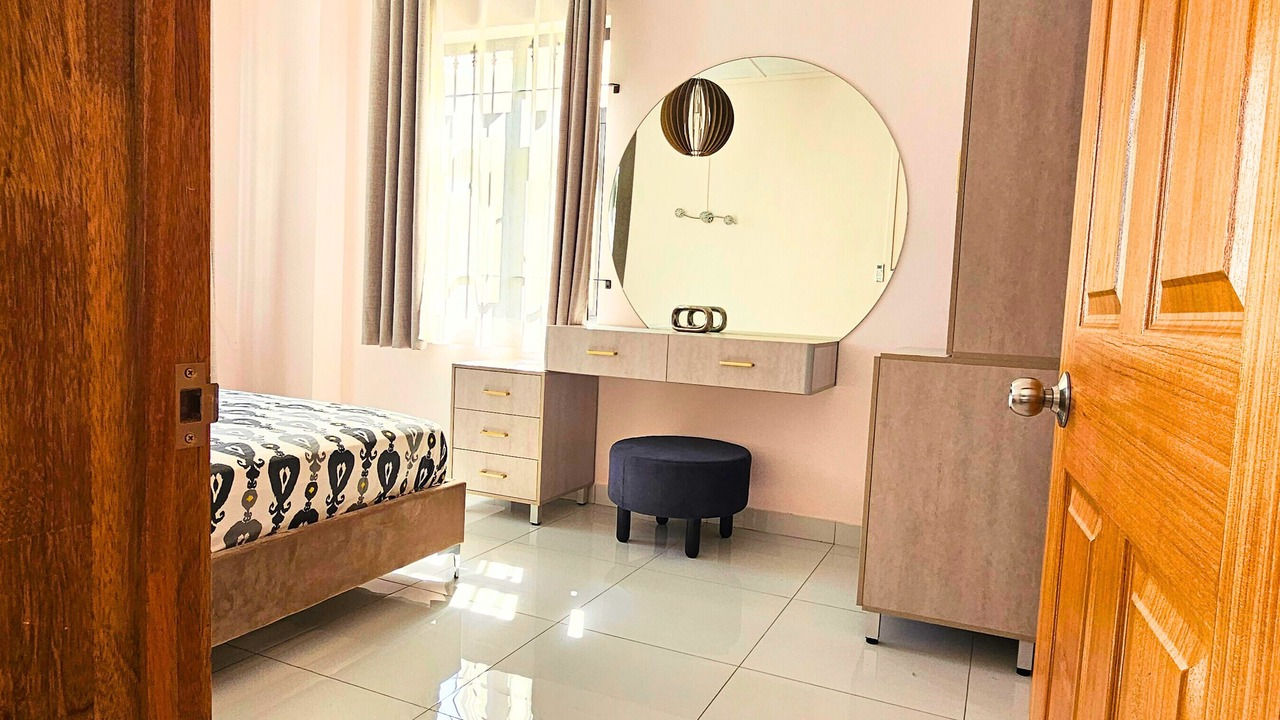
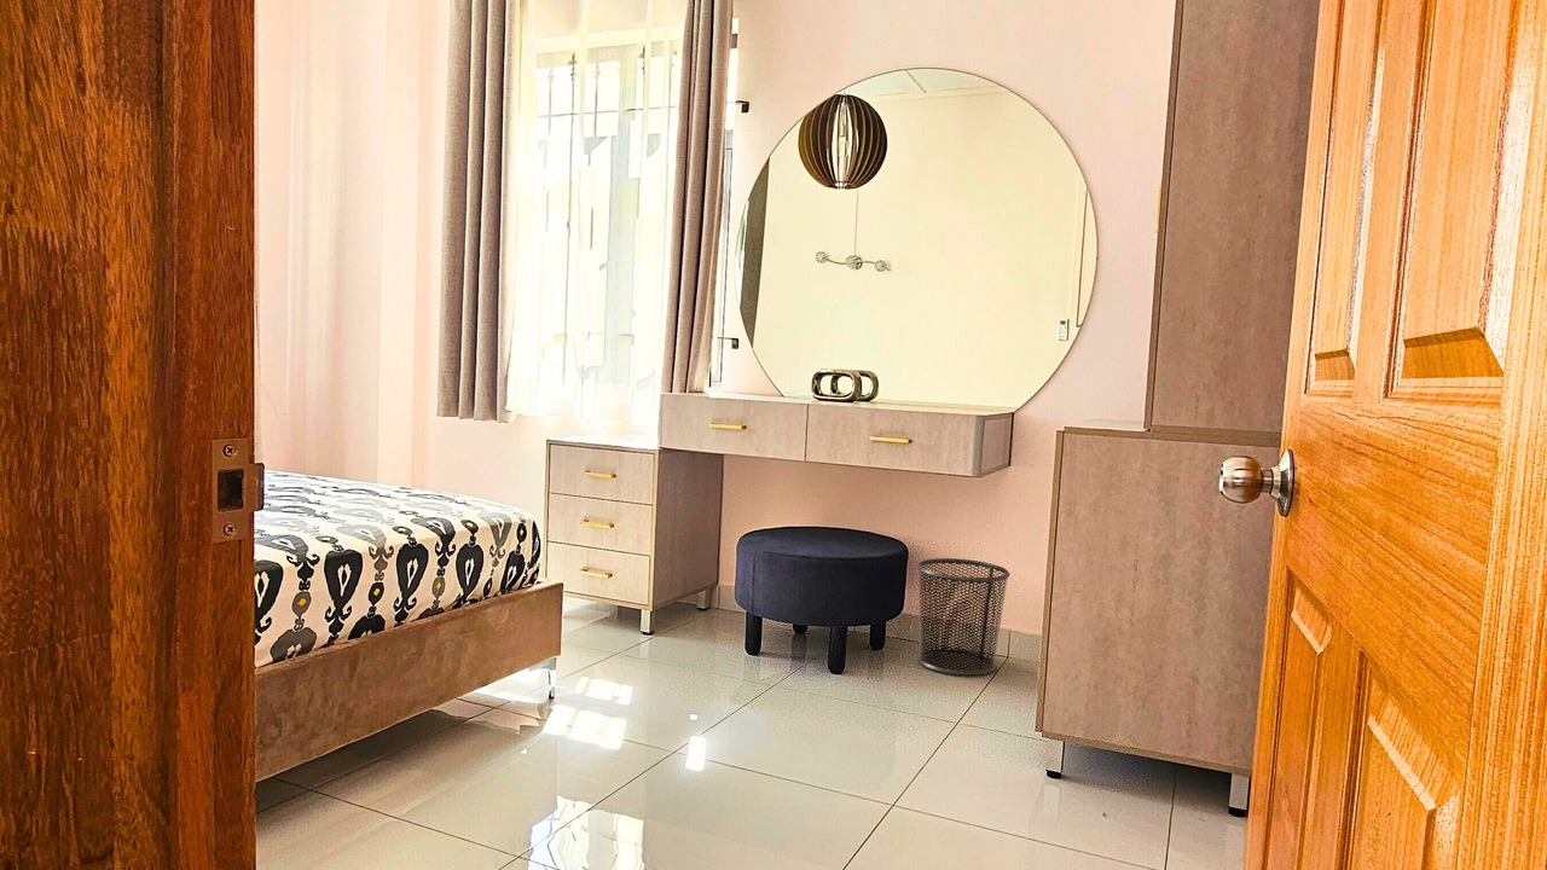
+ waste bin [915,557,1012,677]
